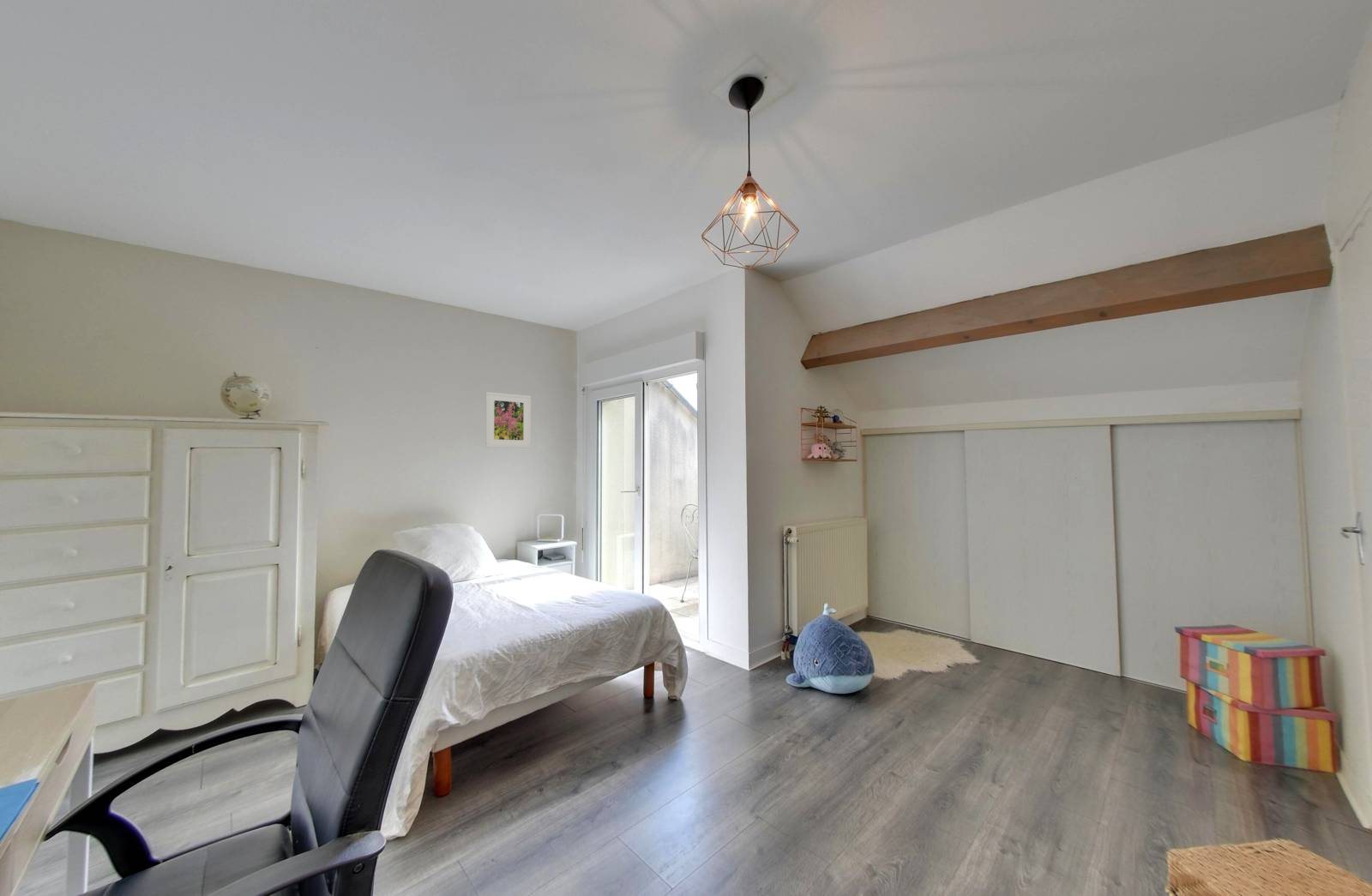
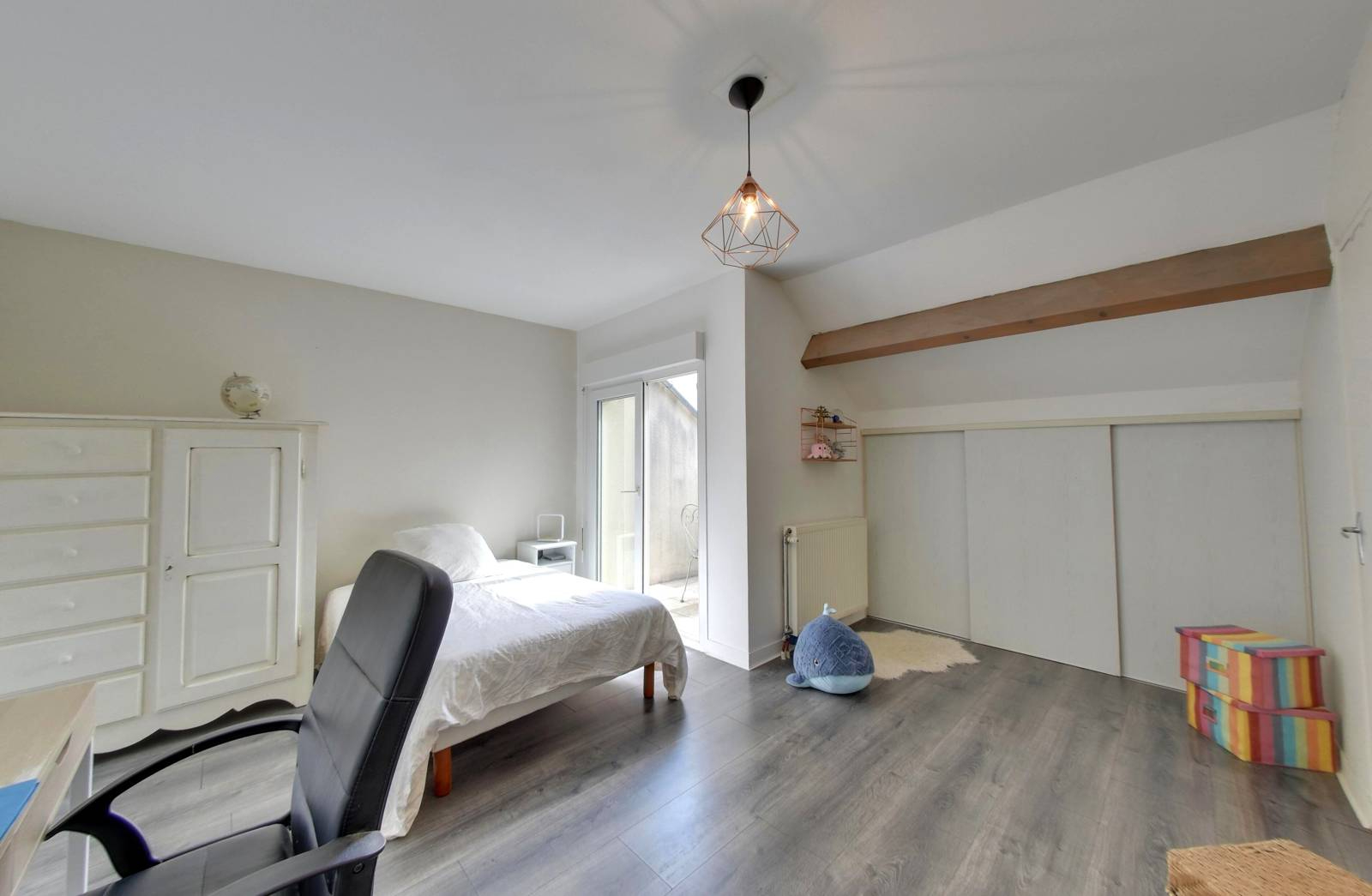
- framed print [484,391,532,448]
